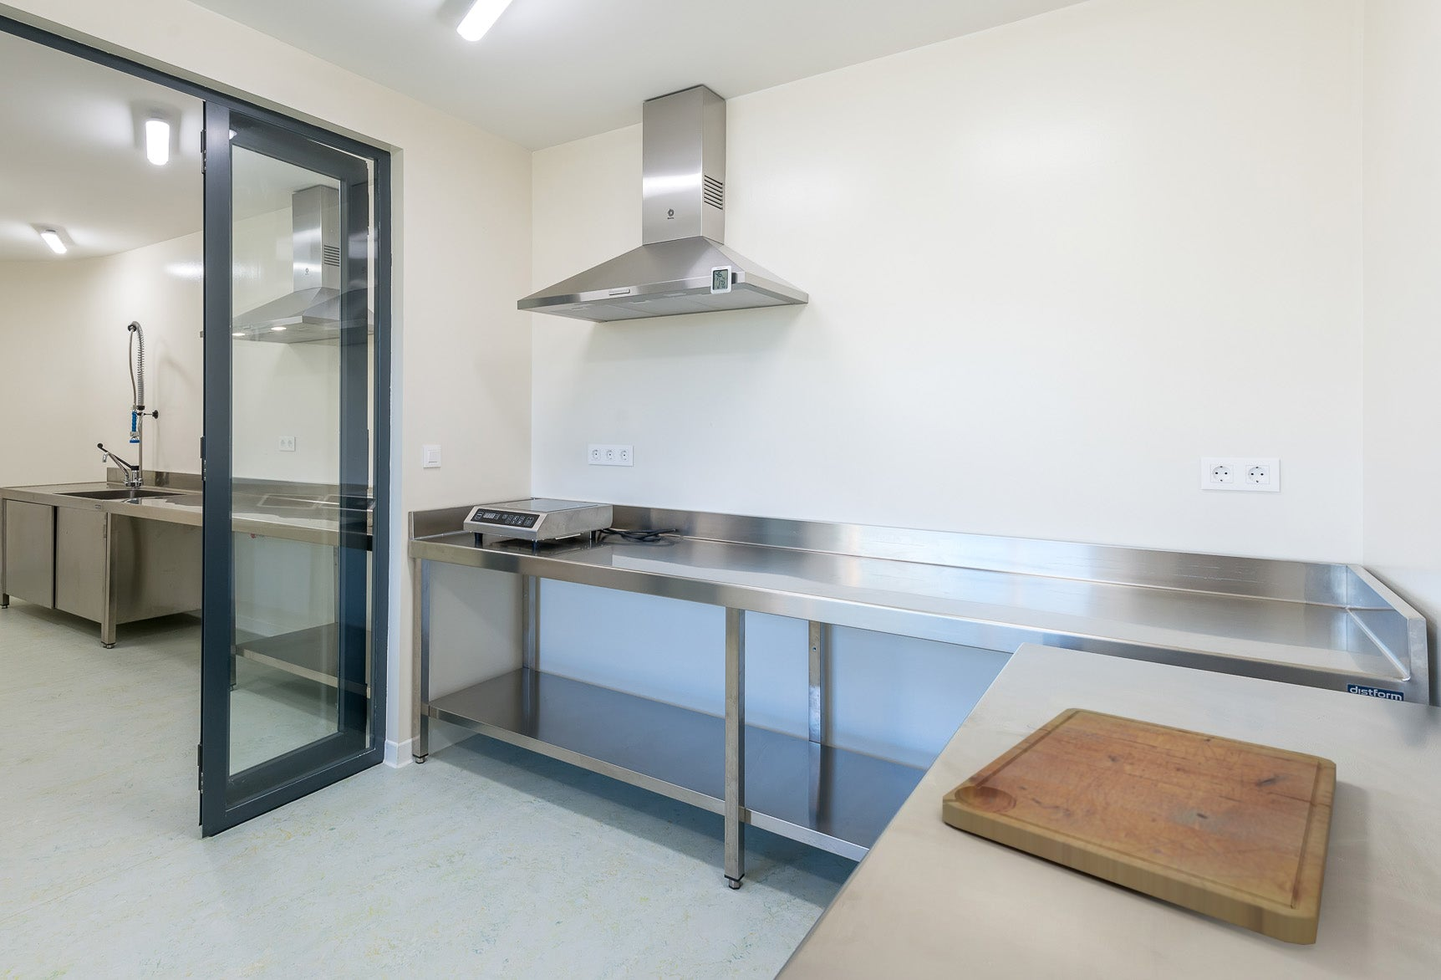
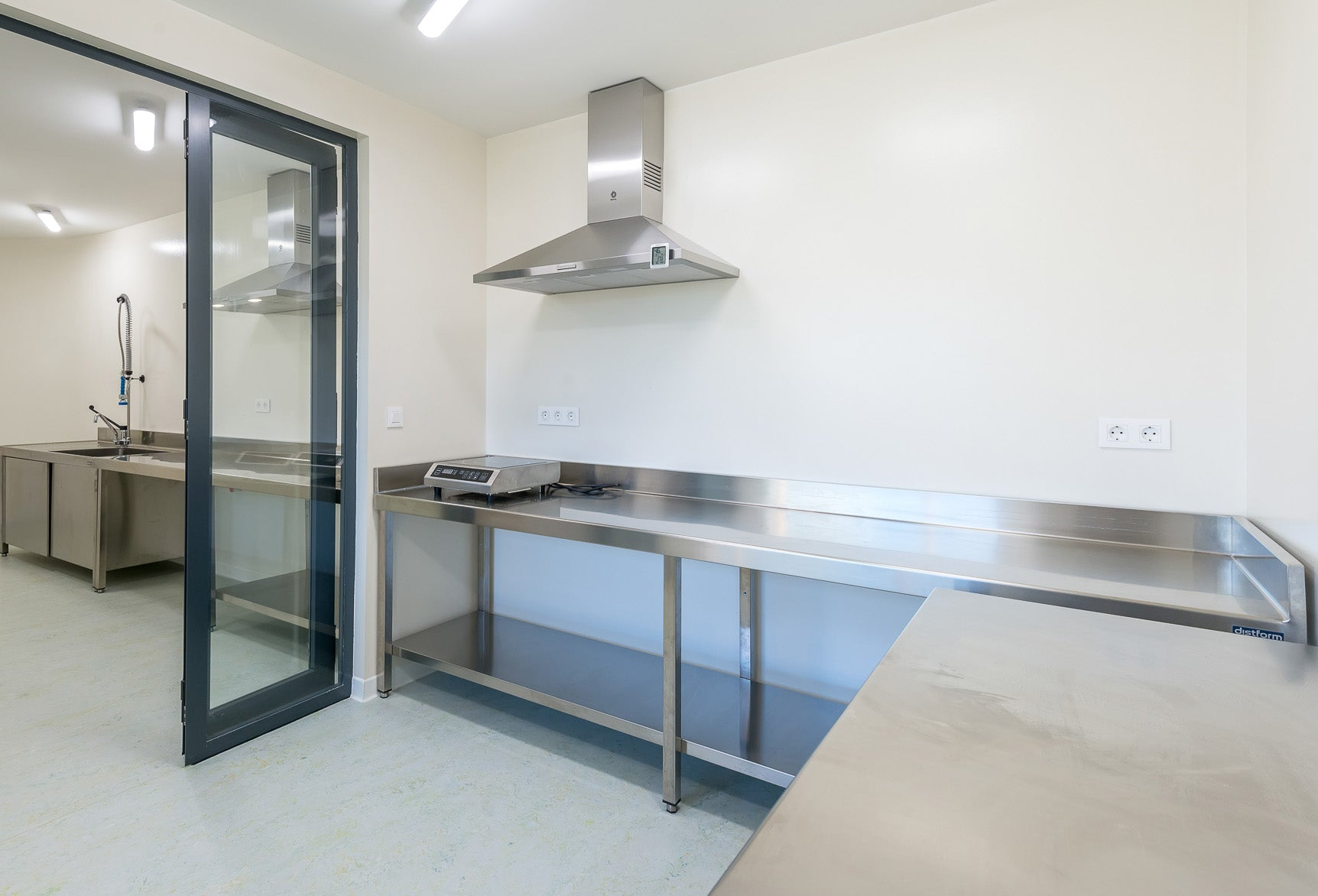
- cutting board [942,708,1337,946]
